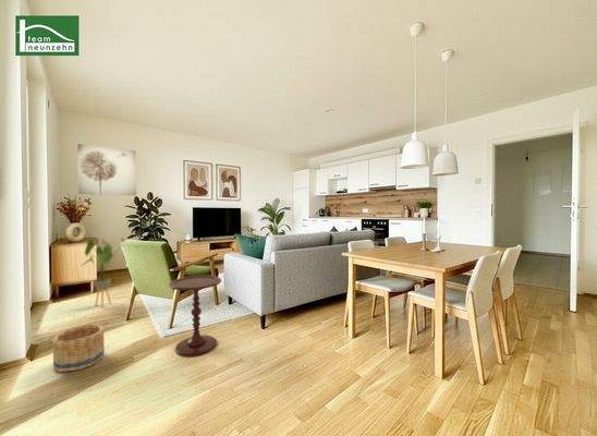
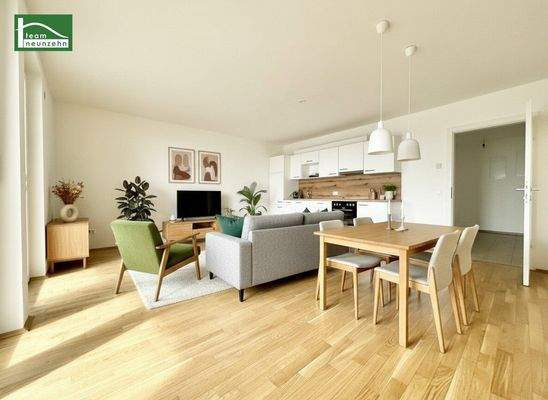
- basket [51,324,106,373]
- house plant [81,237,126,308]
- side table [168,275,222,358]
- wall art [76,143,137,196]
